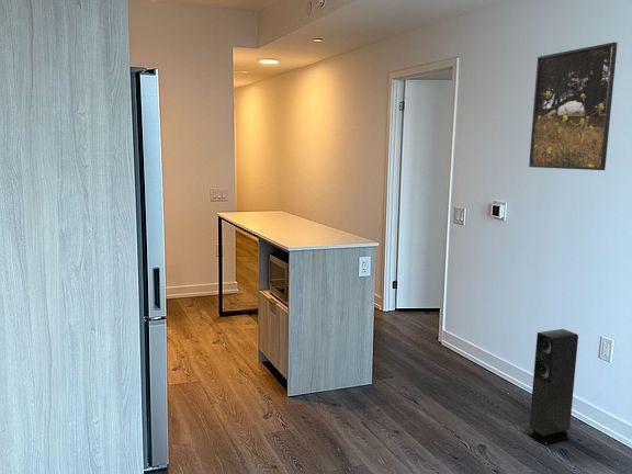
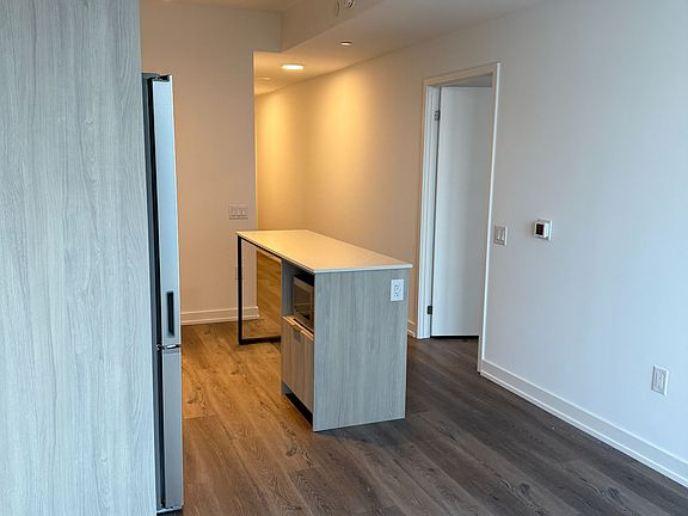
- speaker [524,328,579,445]
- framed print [528,41,619,171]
